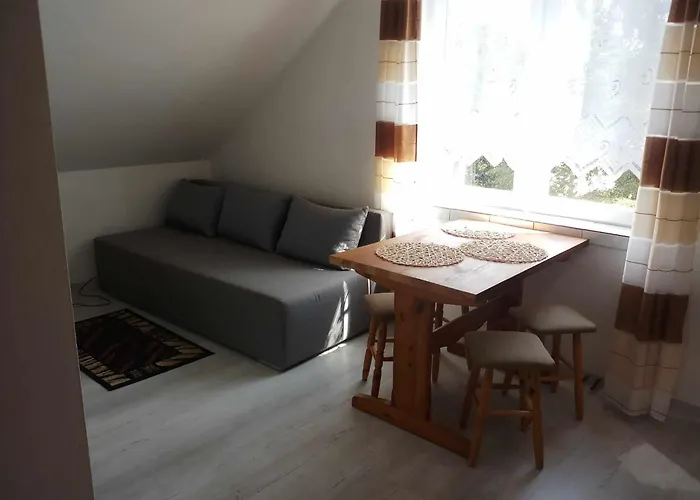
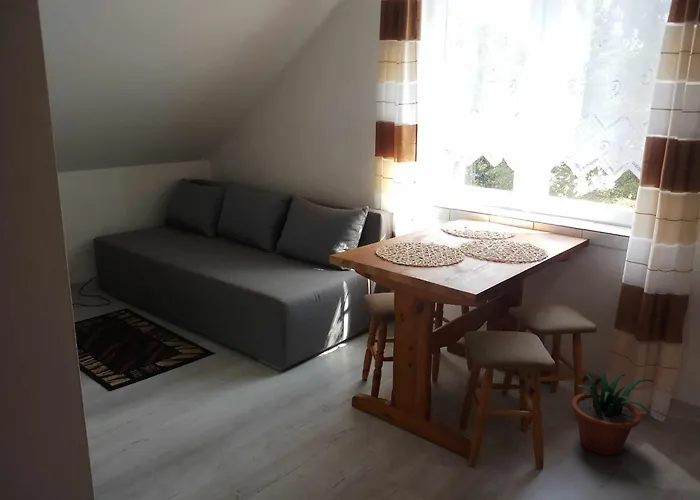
+ potted plant [571,370,655,456]
